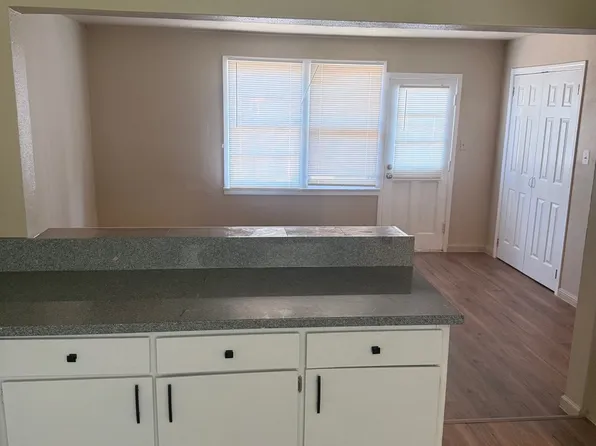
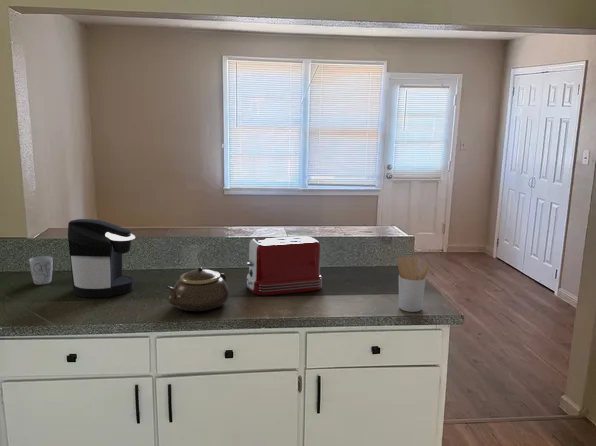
+ utensil holder [397,256,432,313]
+ mug [28,255,54,286]
+ toaster [245,235,323,296]
+ teapot [166,266,230,312]
+ coffee maker [67,218,136,299]
